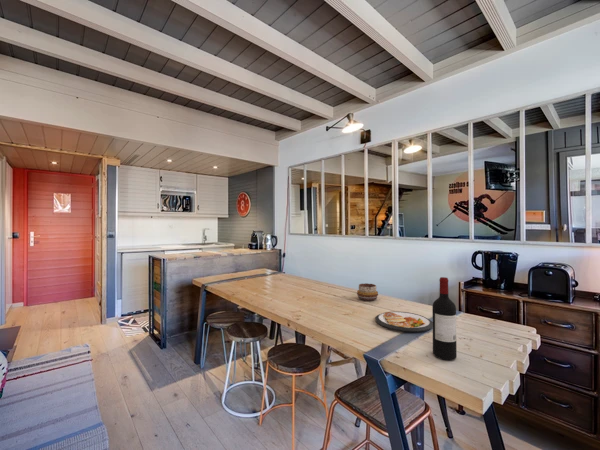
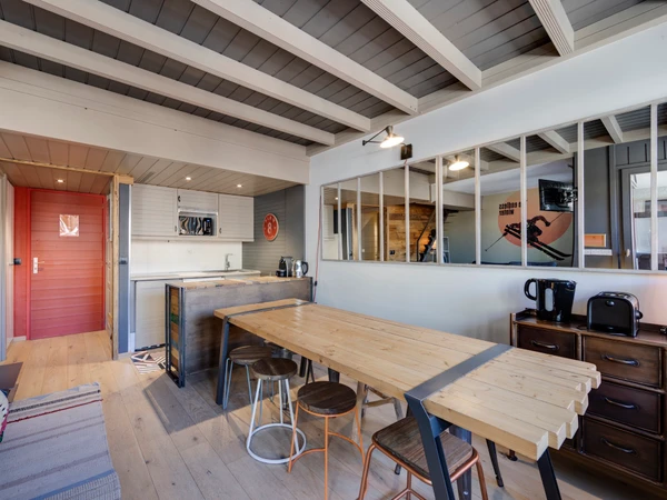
- wine bottle [431,276,458,361]
- decorative bowl [356,282,379,302]
- dish [374,311,433,333]
